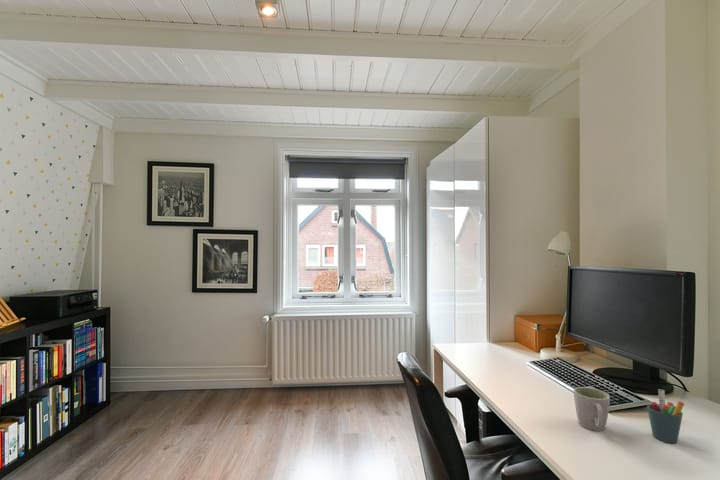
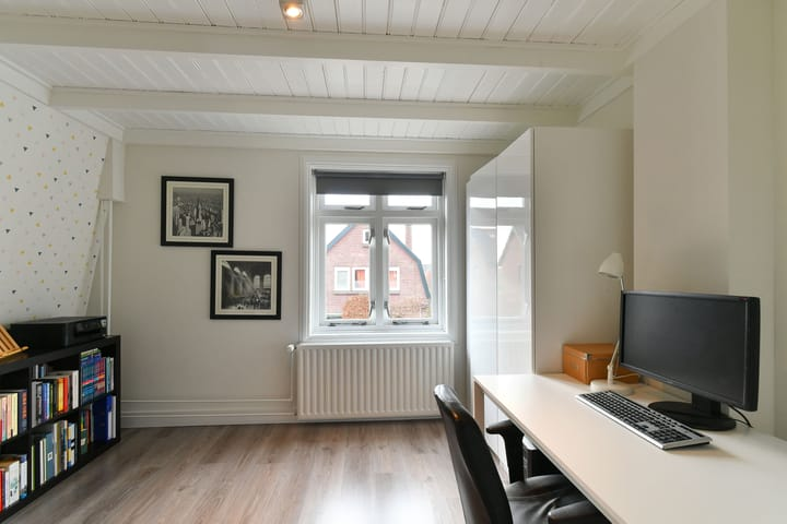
- mug [572,386,611,432]
- pen holder [646,388,685,444]
